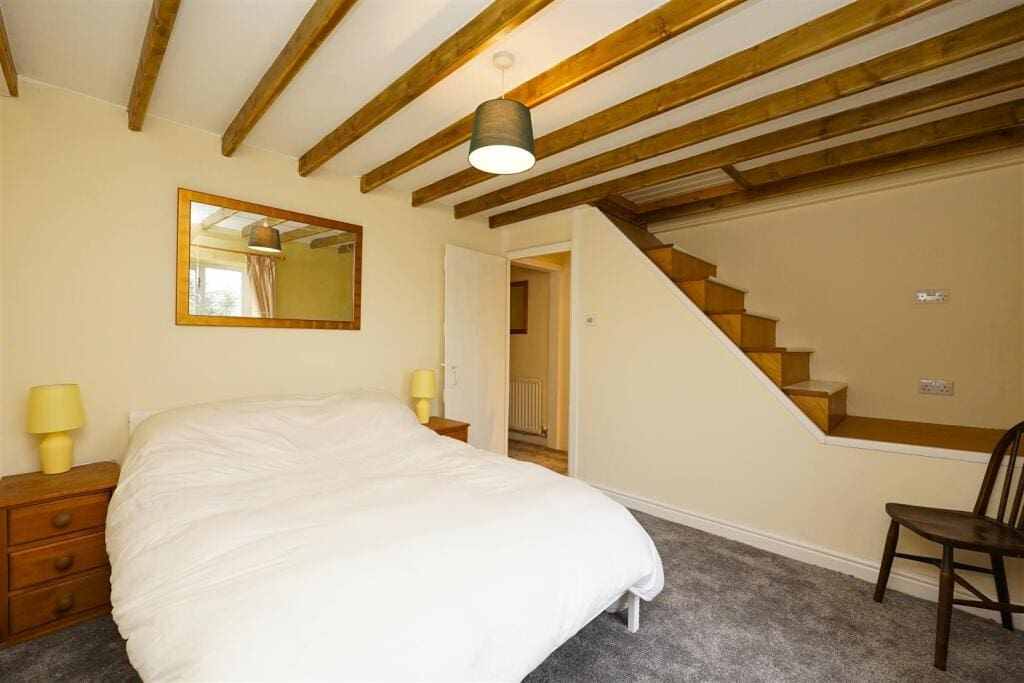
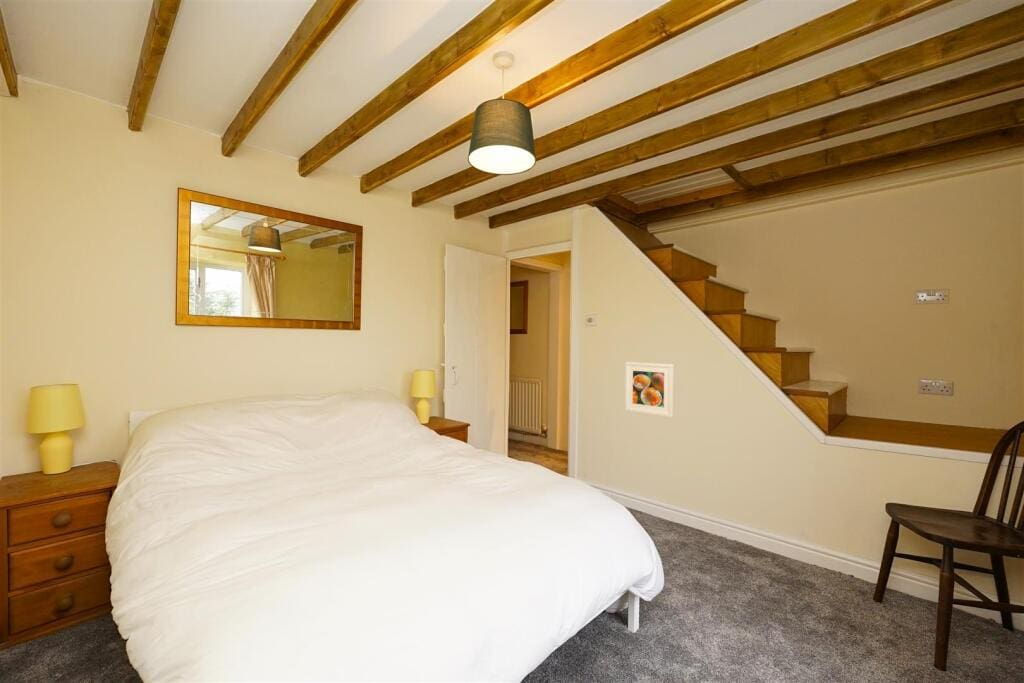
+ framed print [624,361,675,418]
